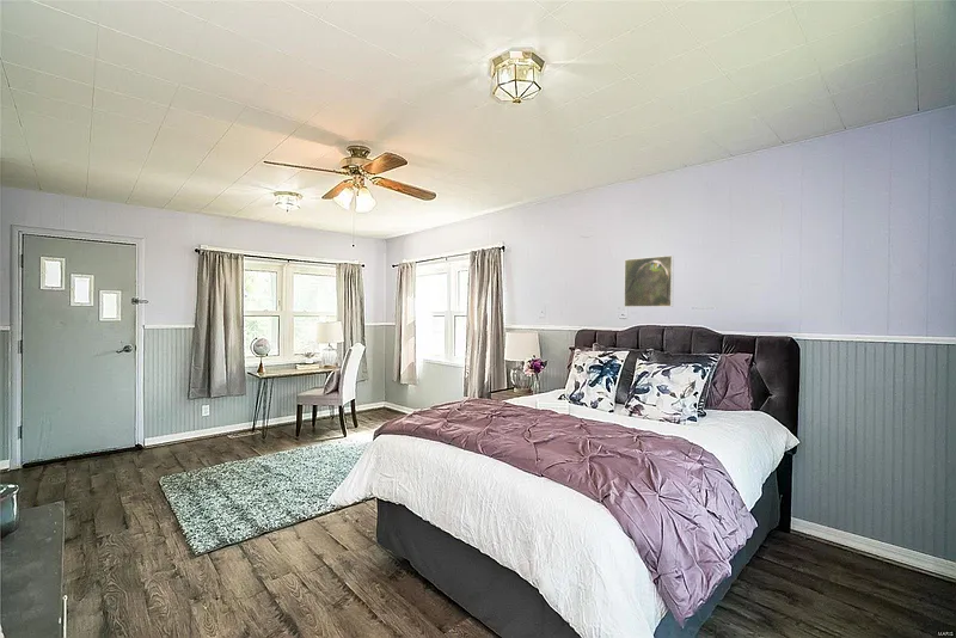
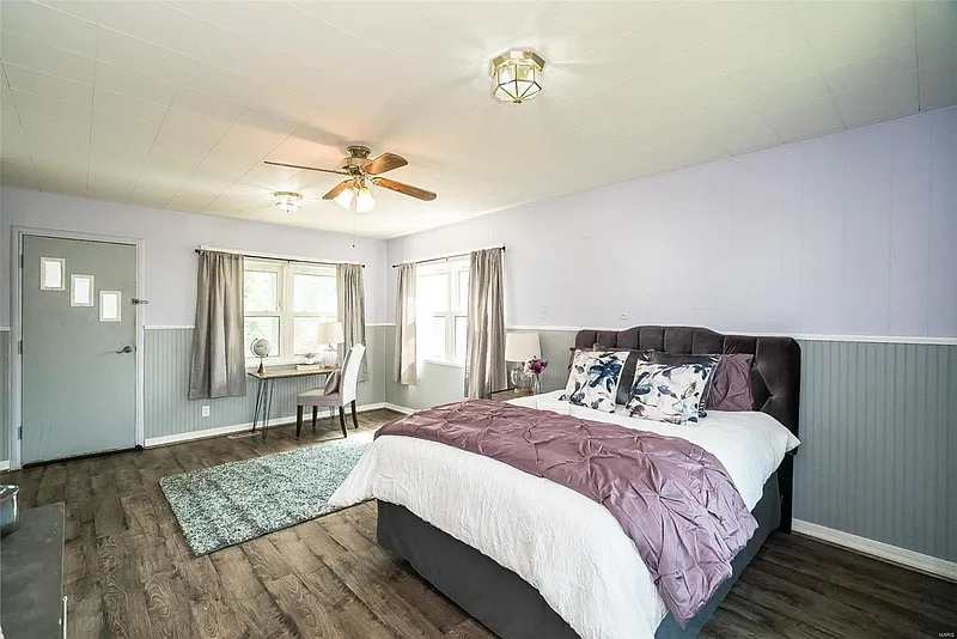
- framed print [623,254,675,308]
